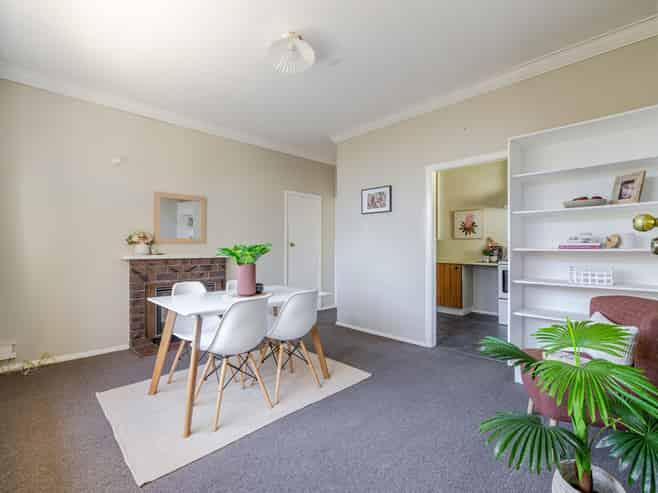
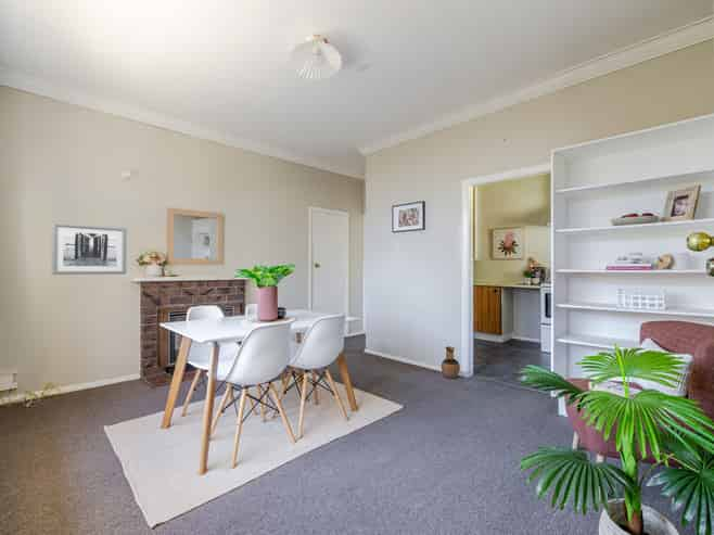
+ ceramic jug [441,345,461,380]
+ wall art [51,221,128,276]
